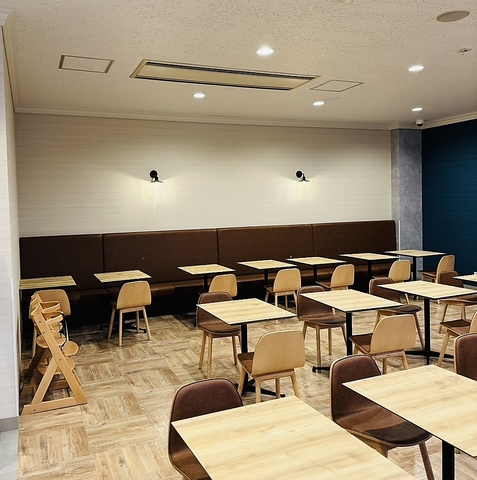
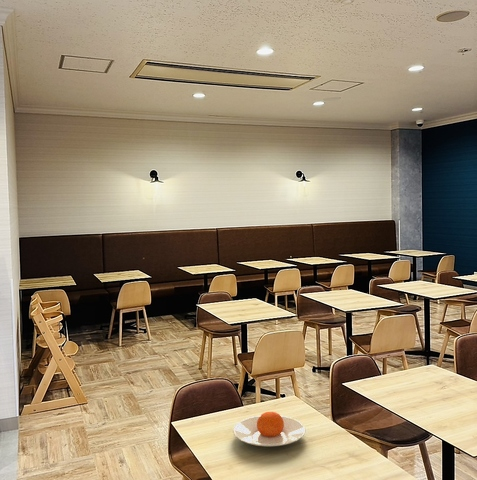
+ plate [232,411,306,447]
